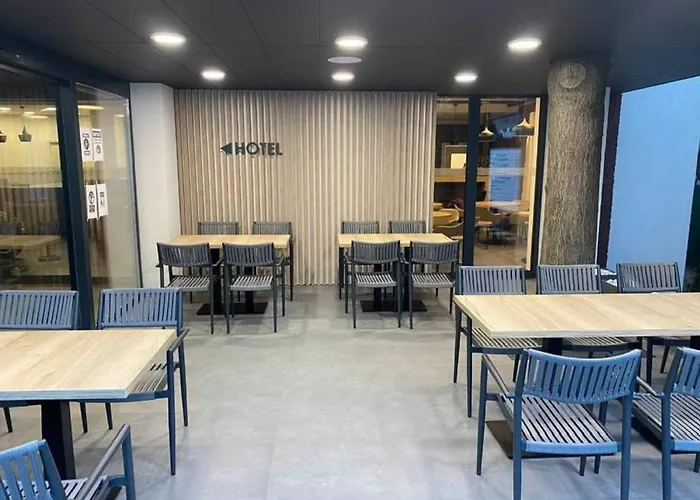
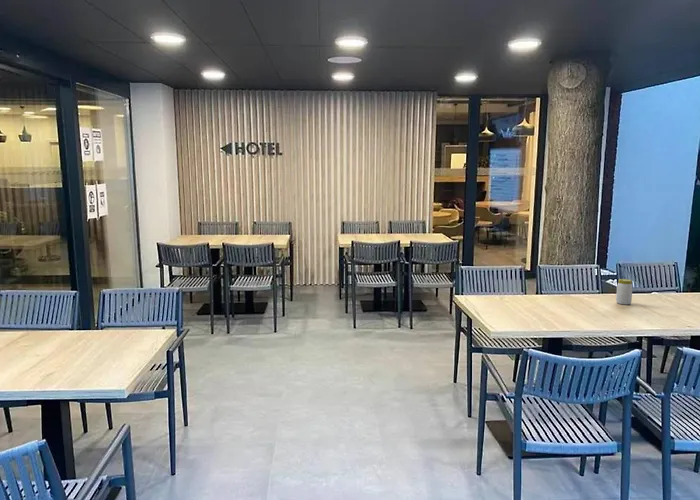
+ jar [615,278,633,305]
